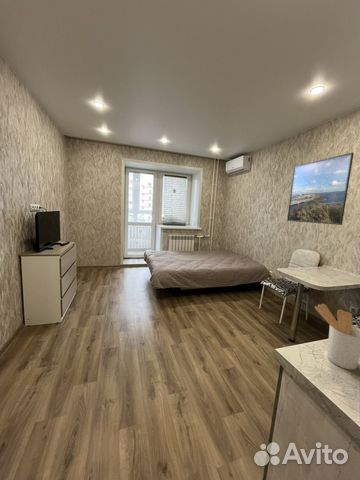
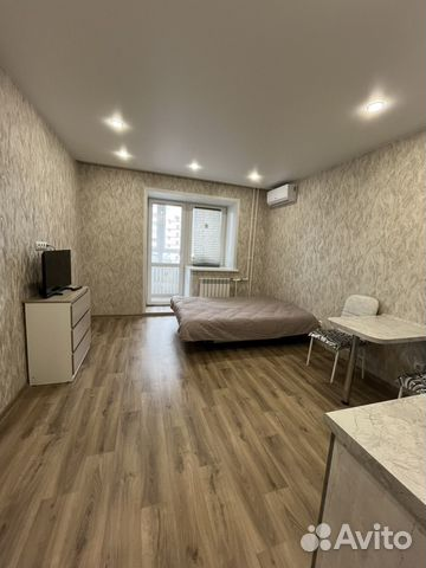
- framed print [286,152,355,226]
- utensil holder [314,303,360,371]
